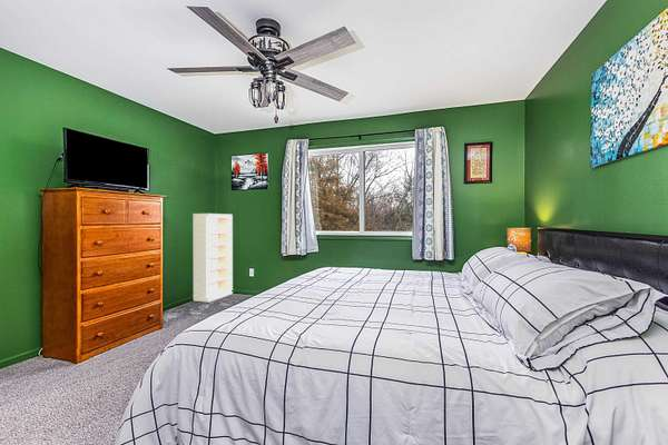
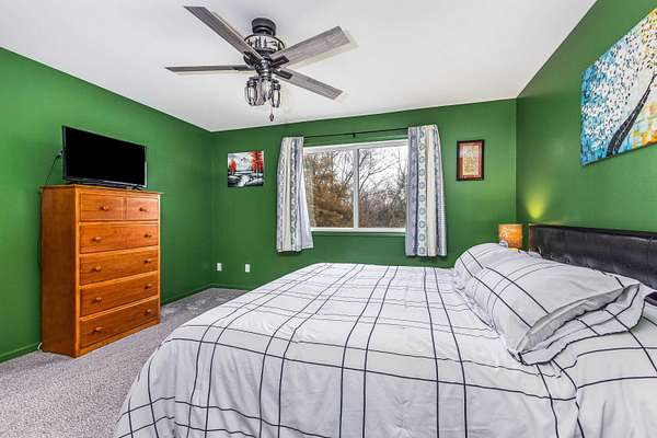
- shelving unit [191,212,234,304]
